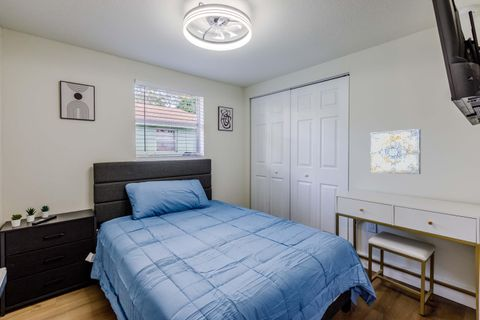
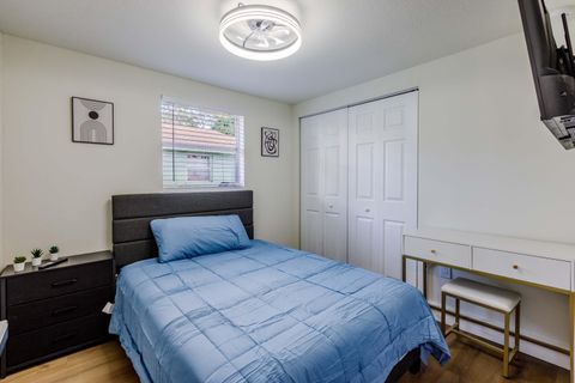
- wall art [369,128,422,175]
